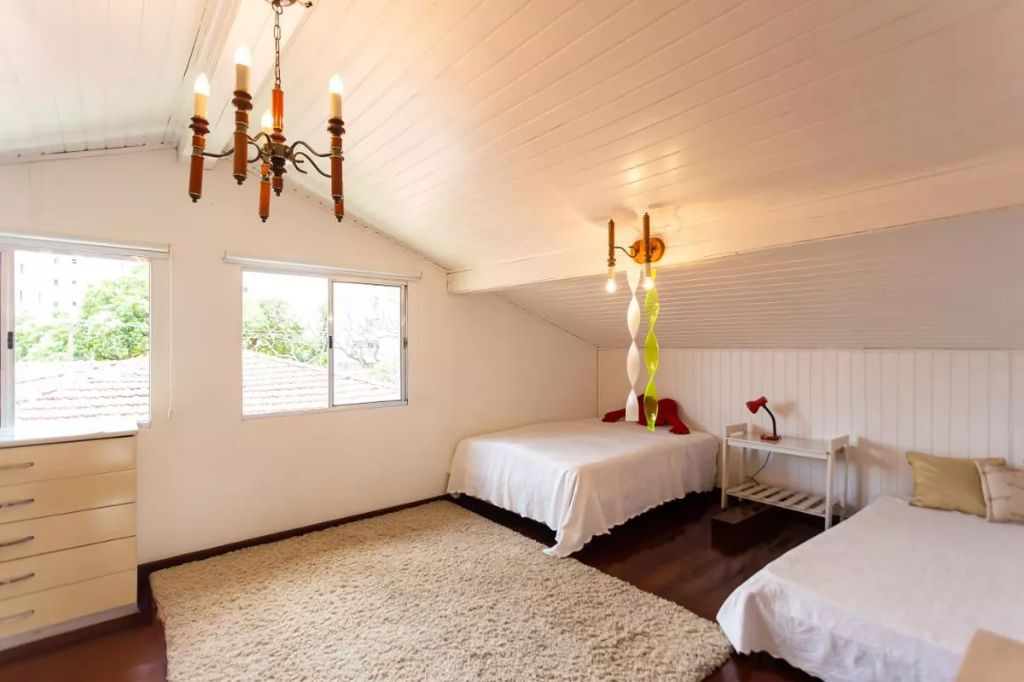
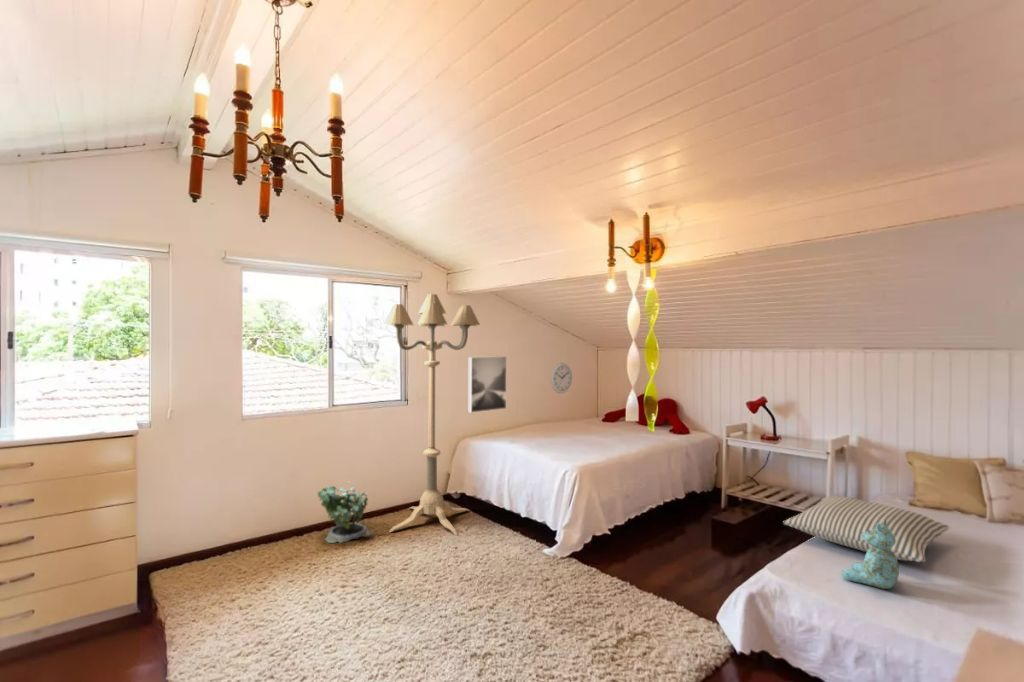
+ stuffed bear [840,519,900,590]
+ floor lamp [382,293,481,537]
+ pillow [782,494,951,563]
+ wall clock [550,362,573,395]
+ potted plant [317,481,374,544]
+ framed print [467,355,508,414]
